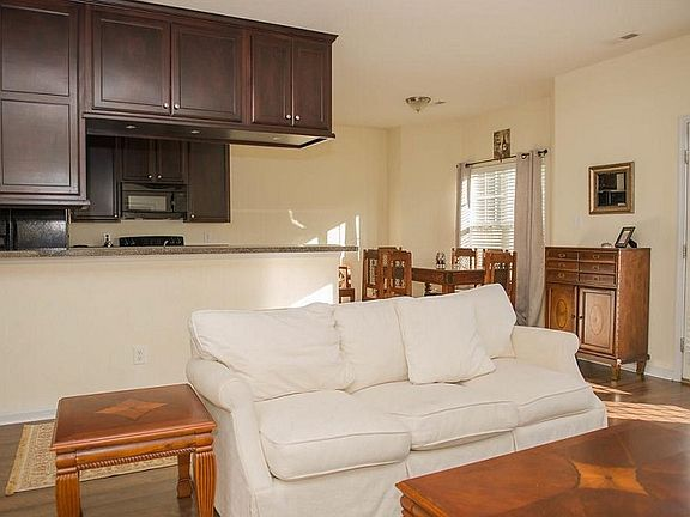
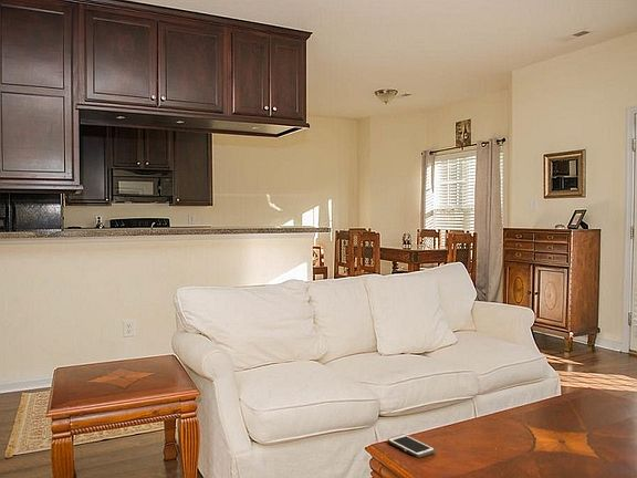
+ cell phone [387,433,436,458]
